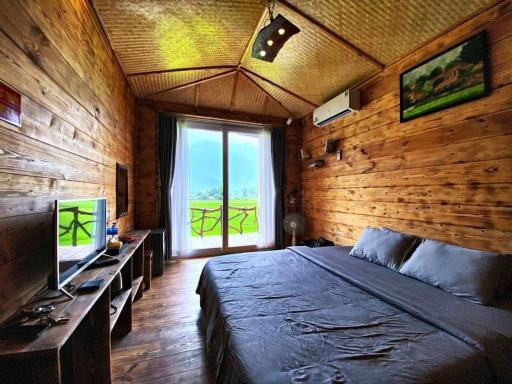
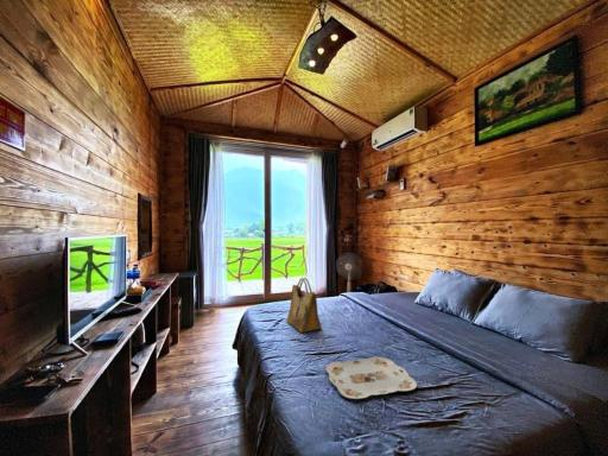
+ serving tray [324,355,418,400]
+ grocery bag [286,277,323,334]
